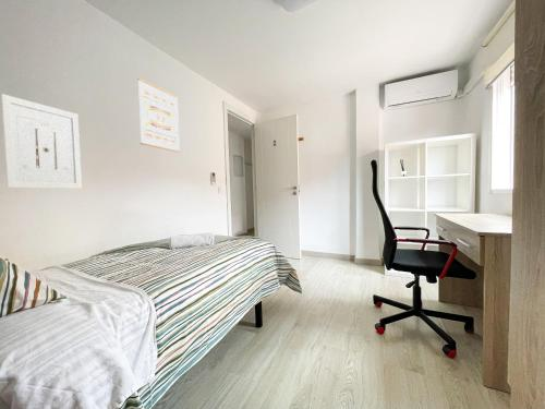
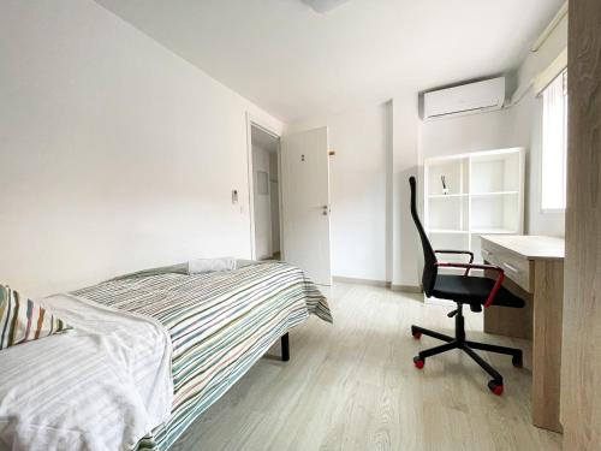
- wall art [0,93,83,190]
- wall art [136,77,182,153]
